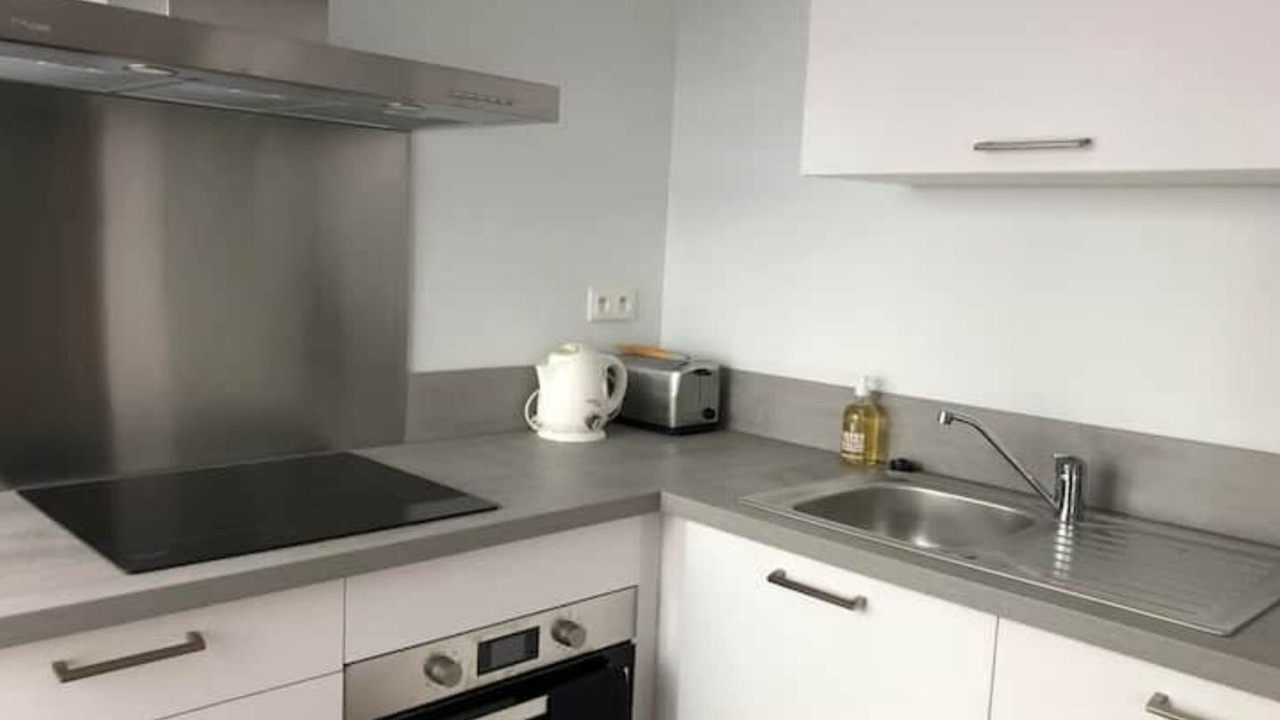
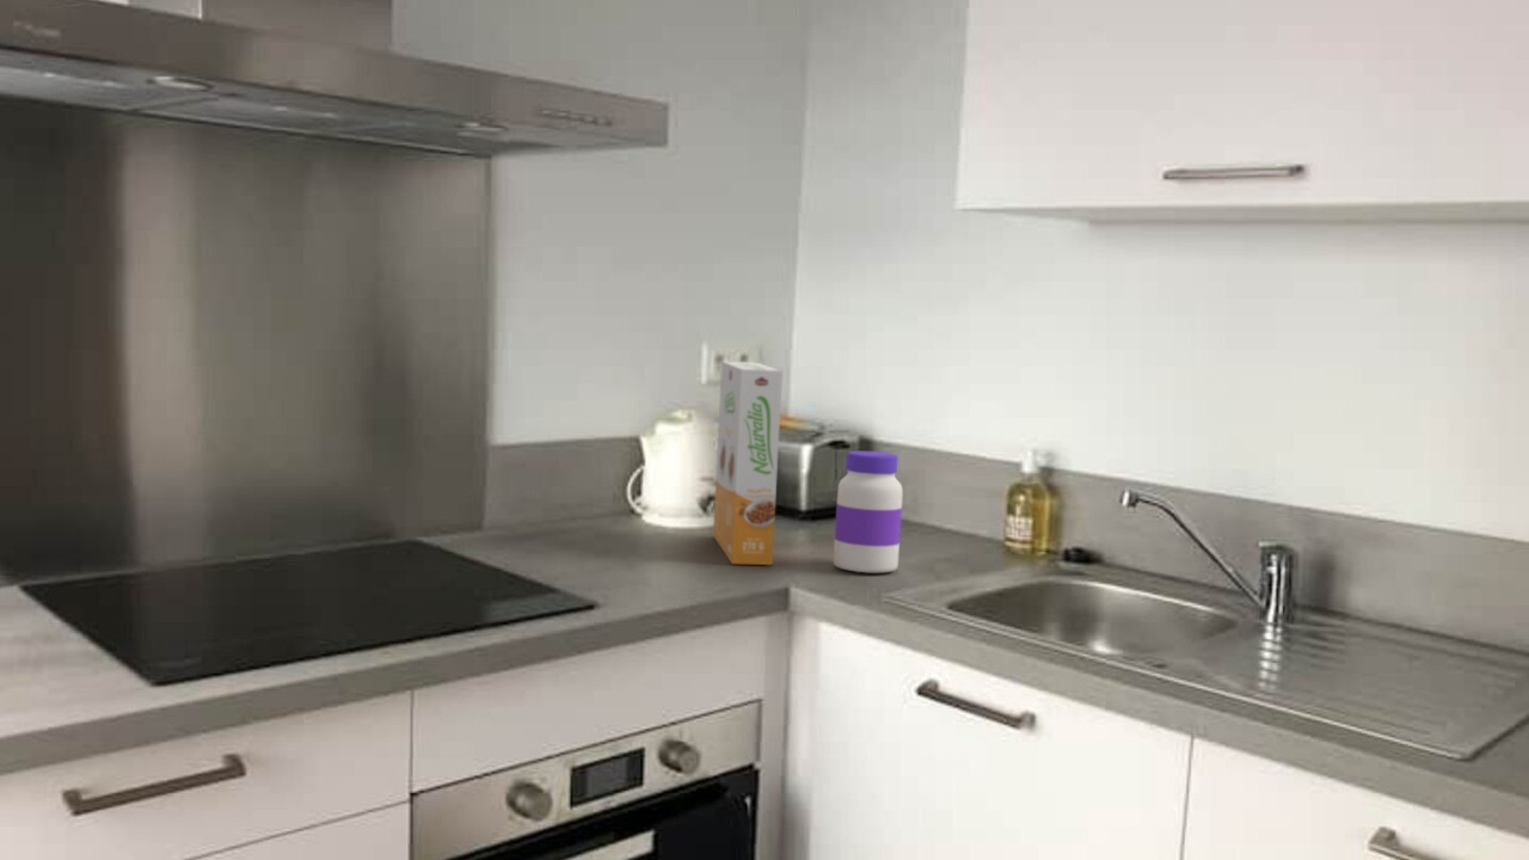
+ jar [833,450,904,573]
+ cereal box [712,361,784,566]
